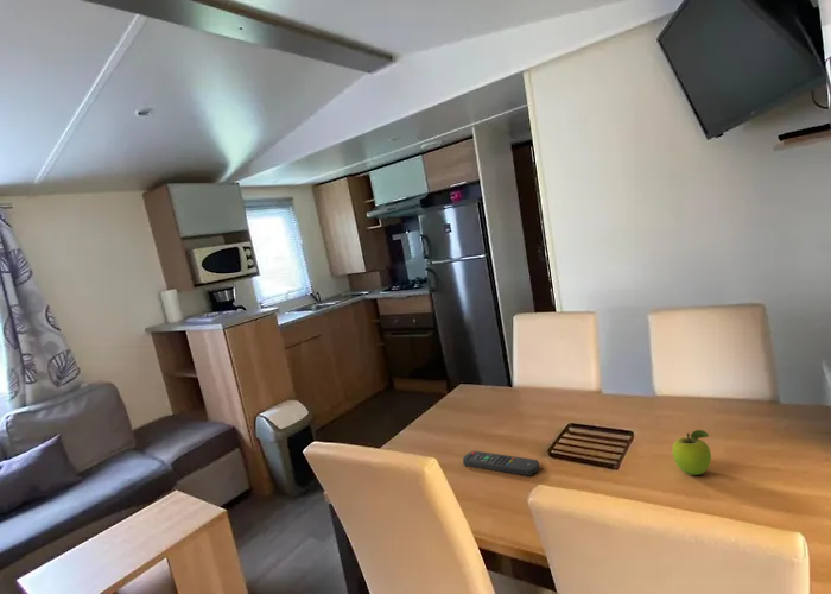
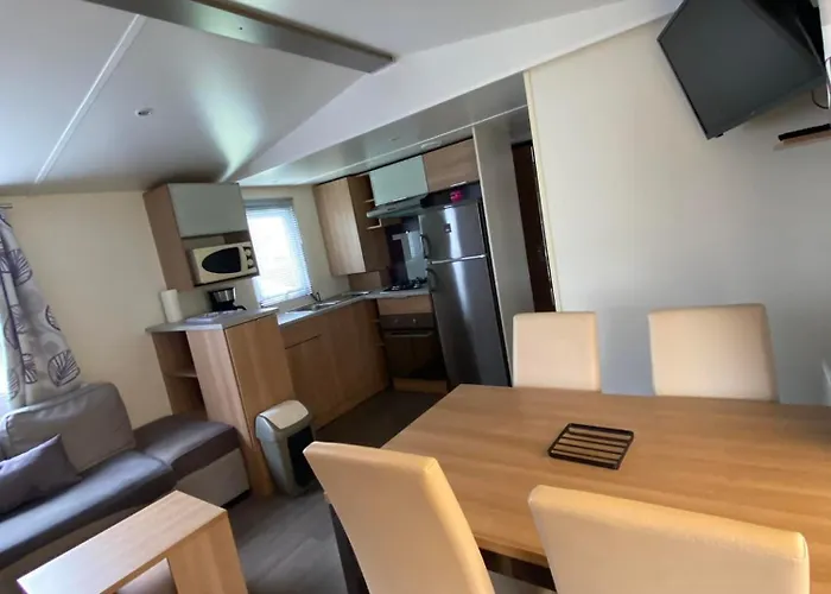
- remote control [462,450,540,478]
- fruit [672,429,712,476]
